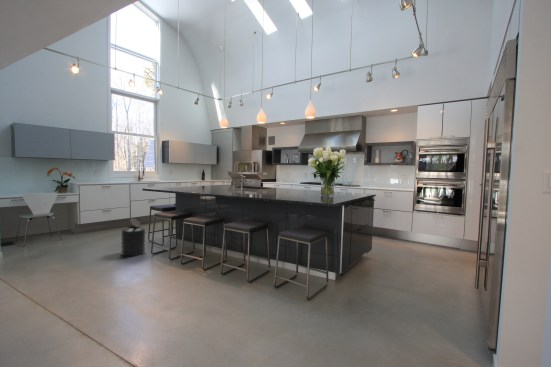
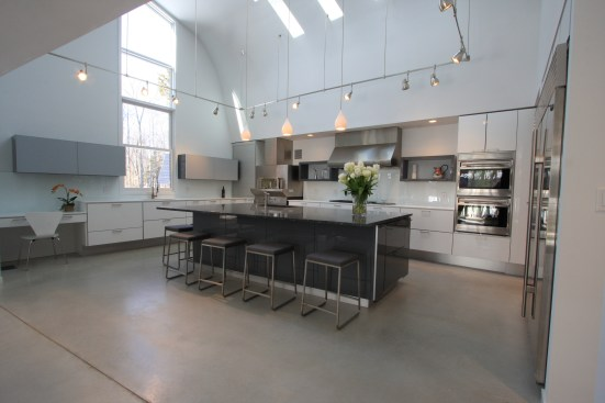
- trash can [120,217,146,257]
